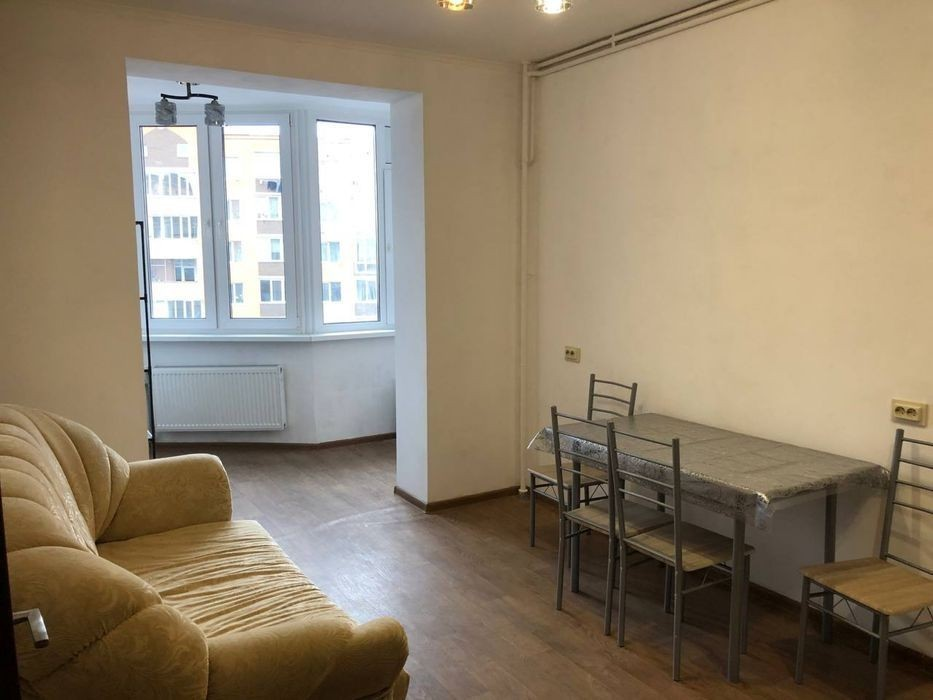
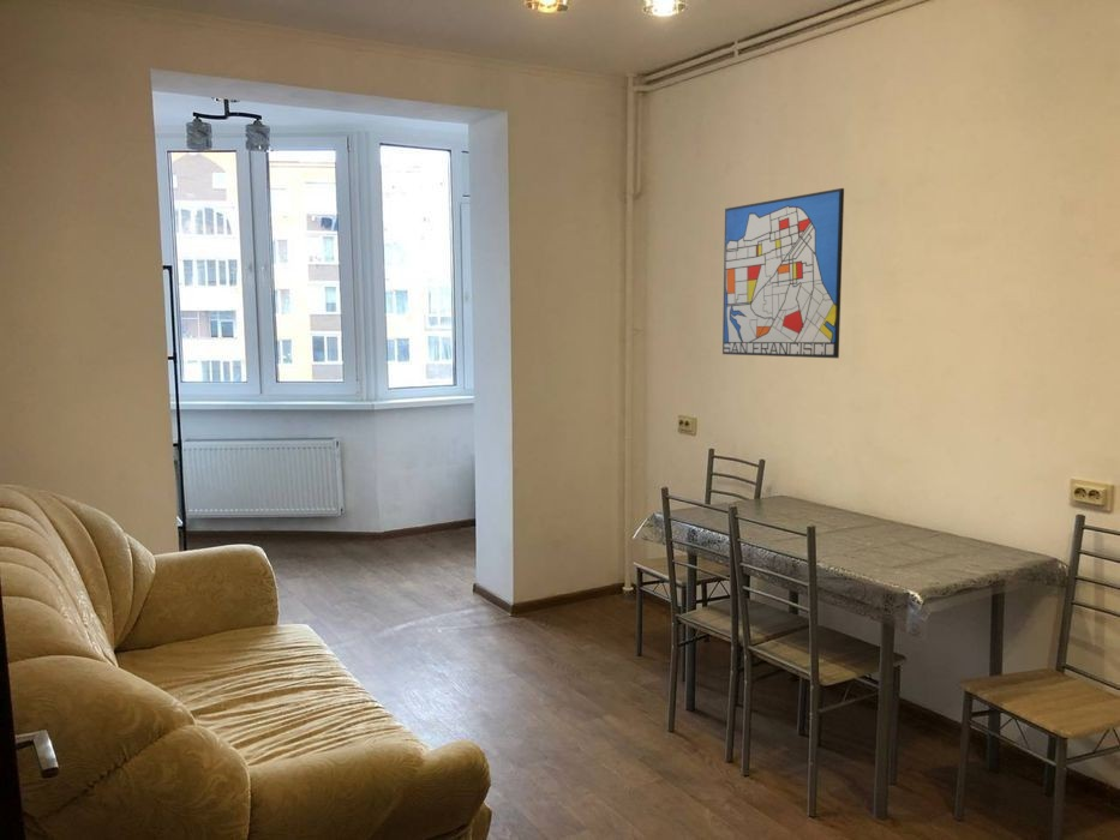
+ wall art [721,187,845,359]
